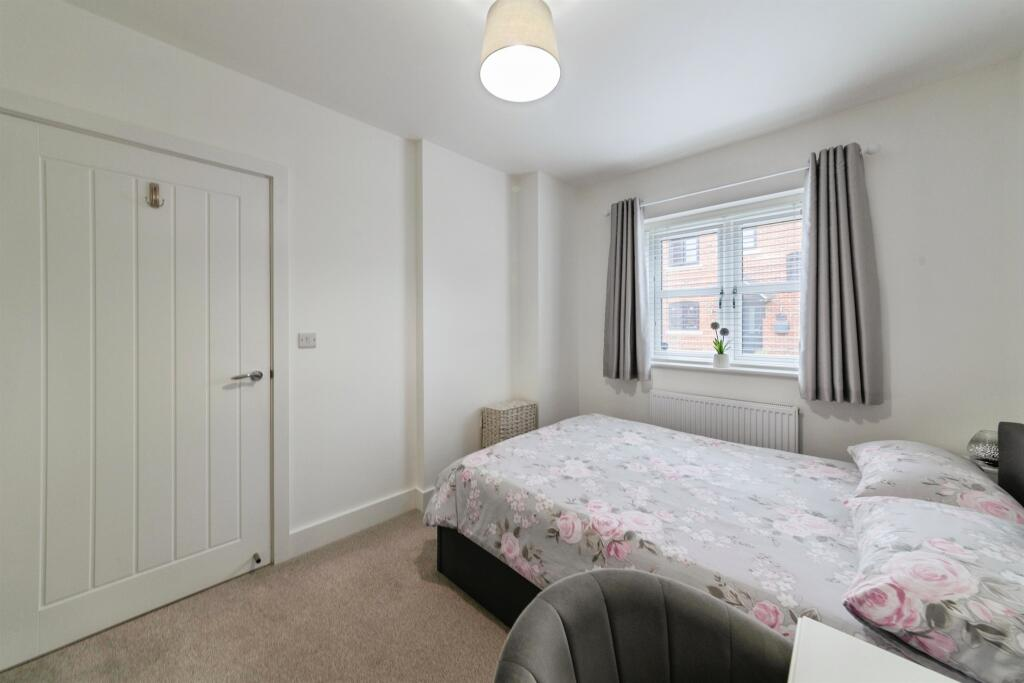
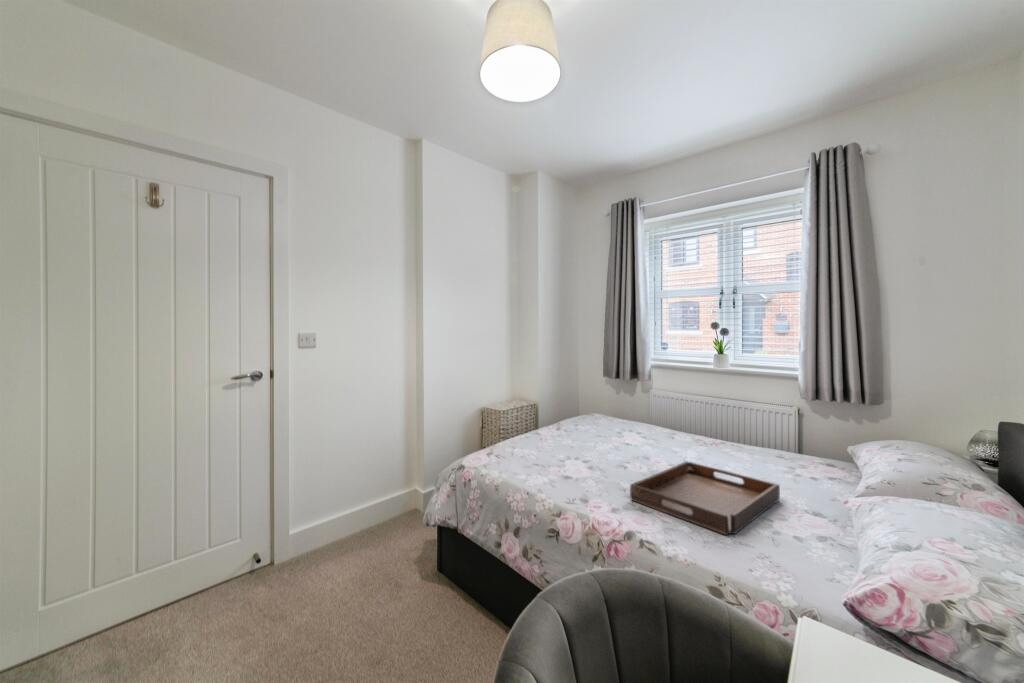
+ serving tray [629,460,781,536]
